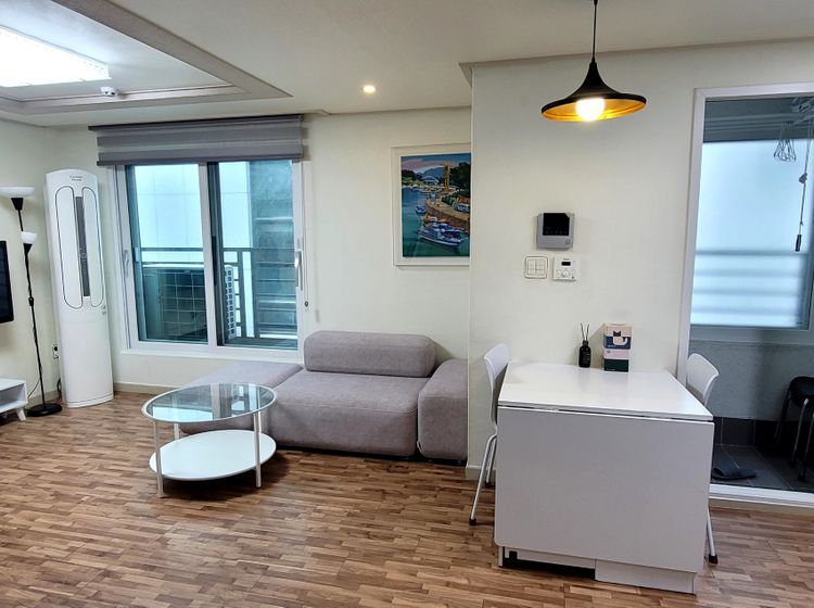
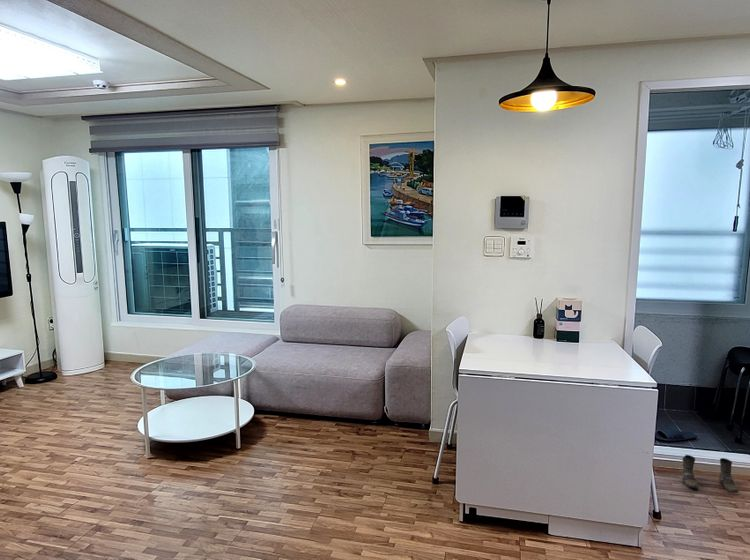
+ boots [681,454,740,494]
